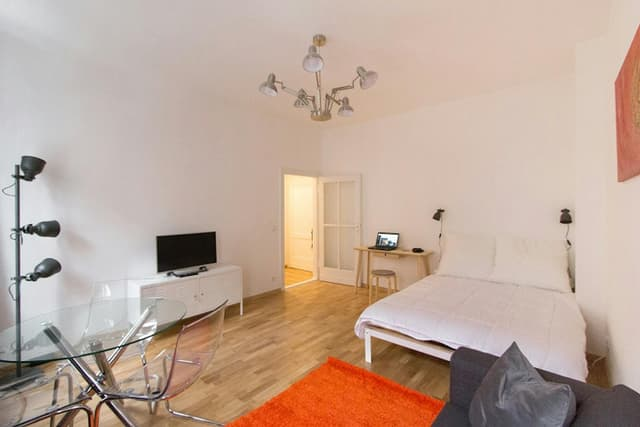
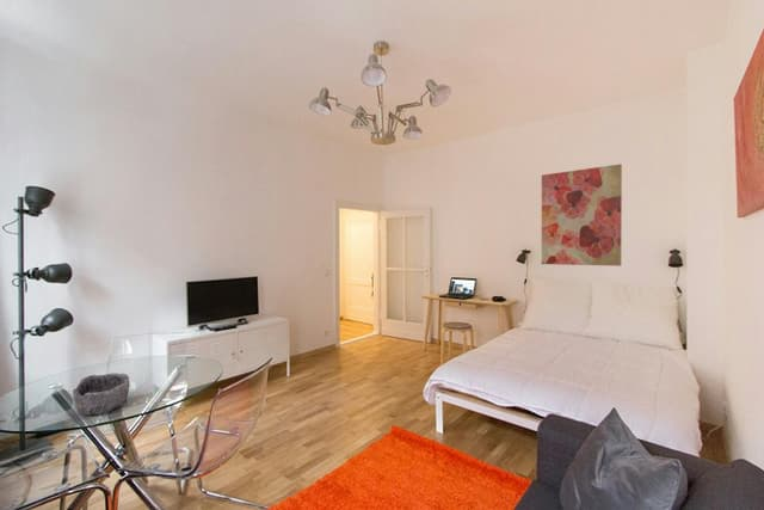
+ bowl [72,371,131,416]
+ wall art [541,164,623,268]
